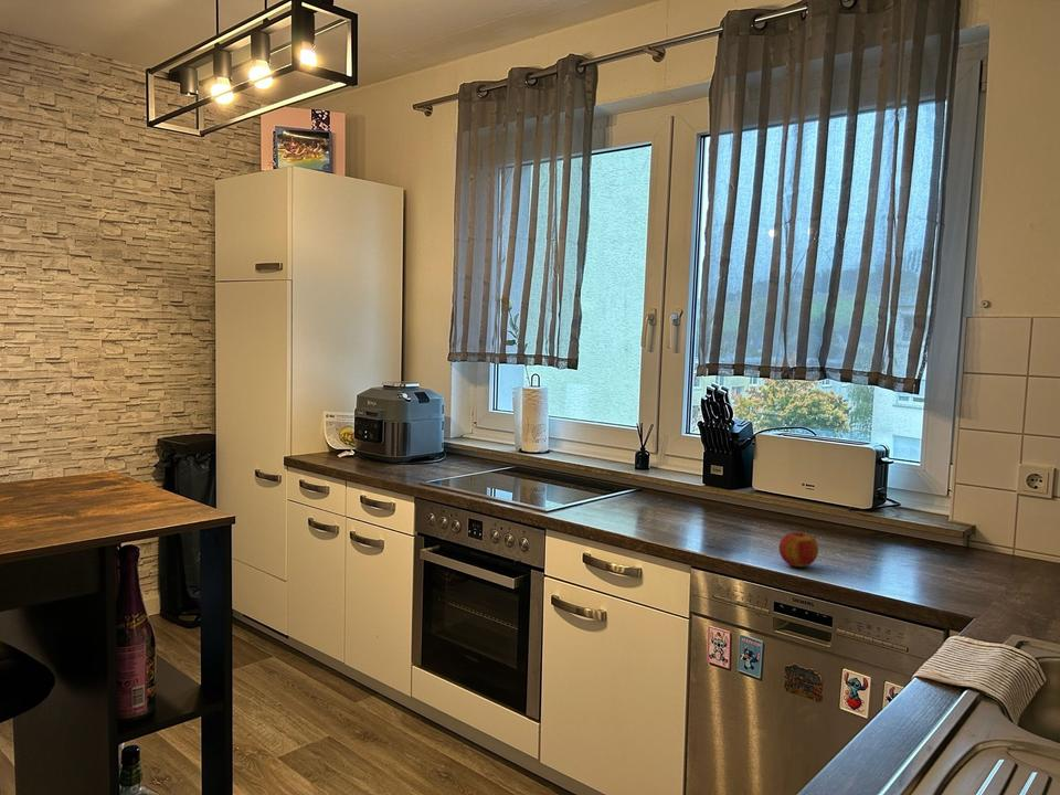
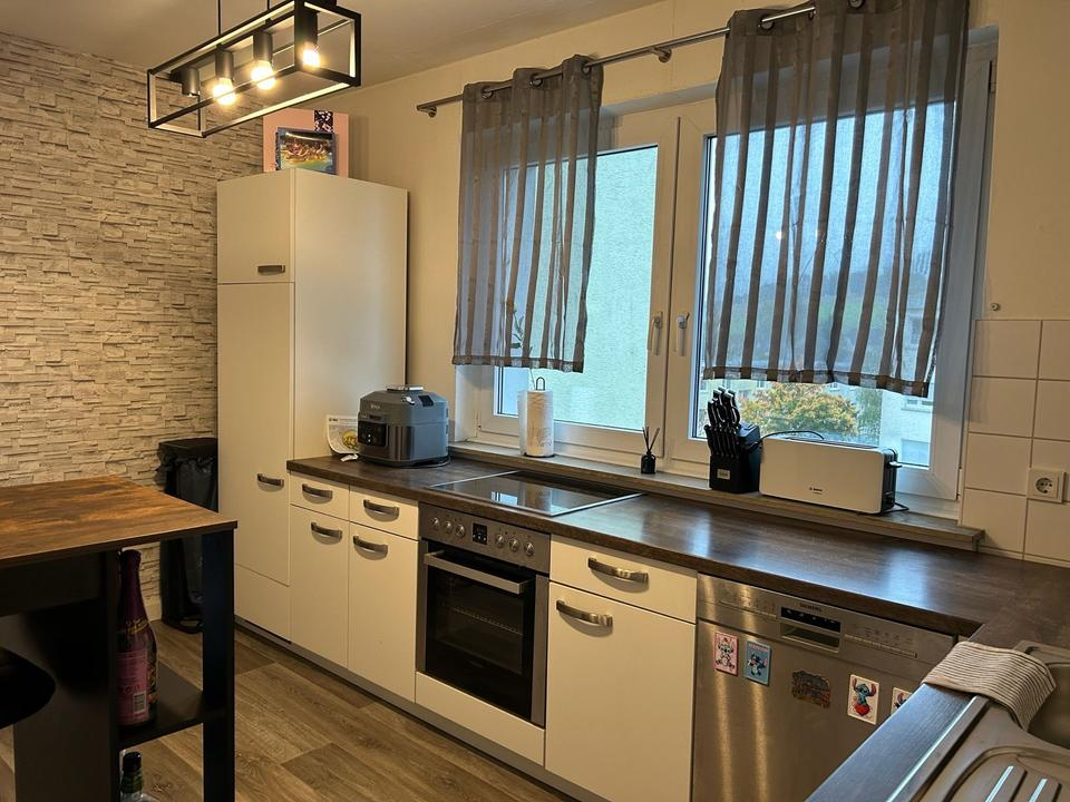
- apple [778,530,819,568]
